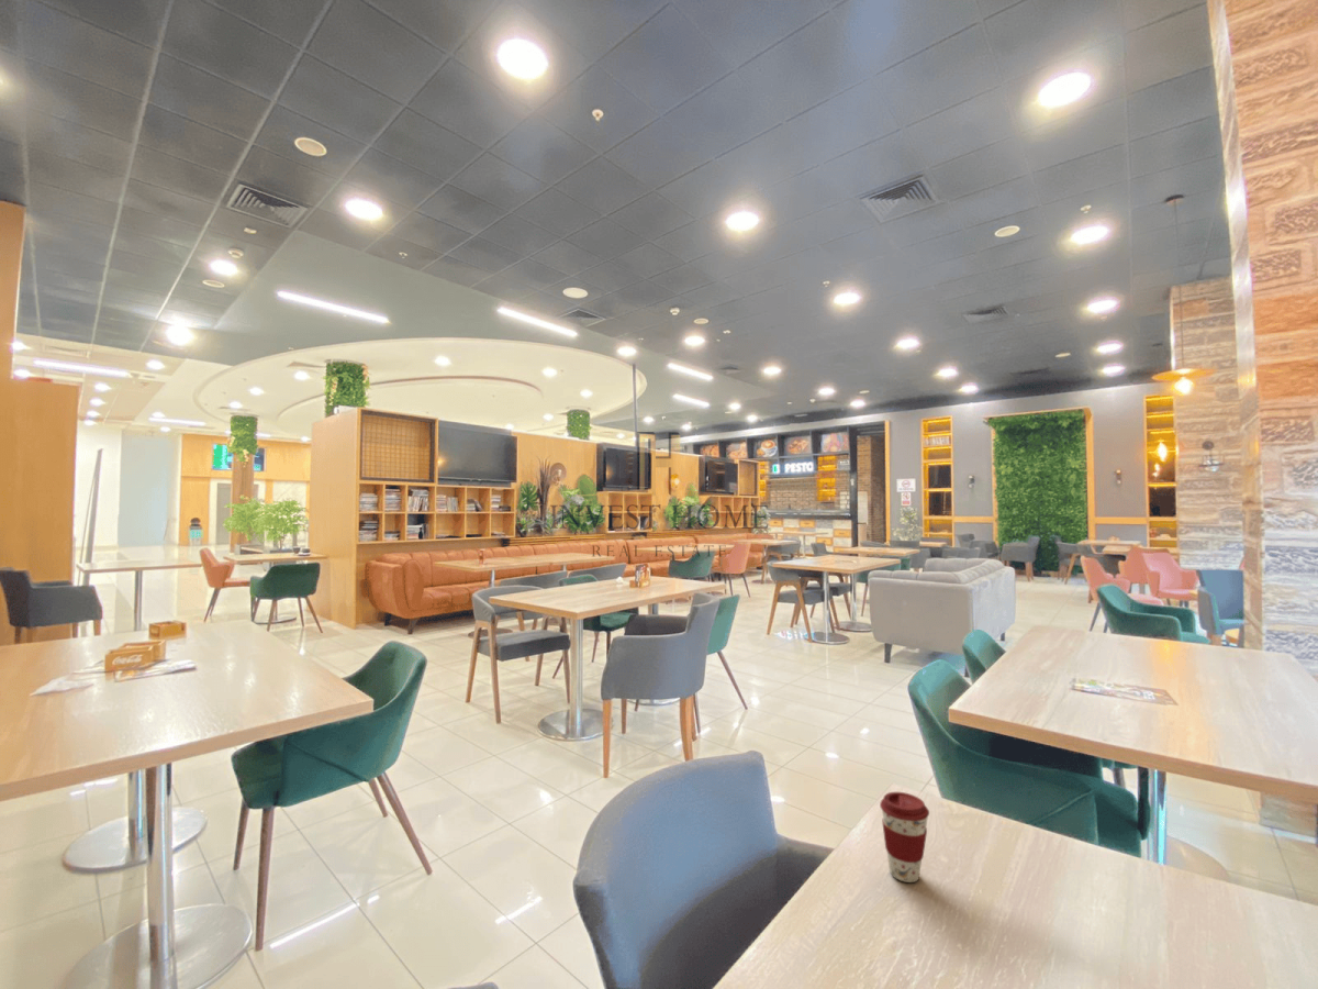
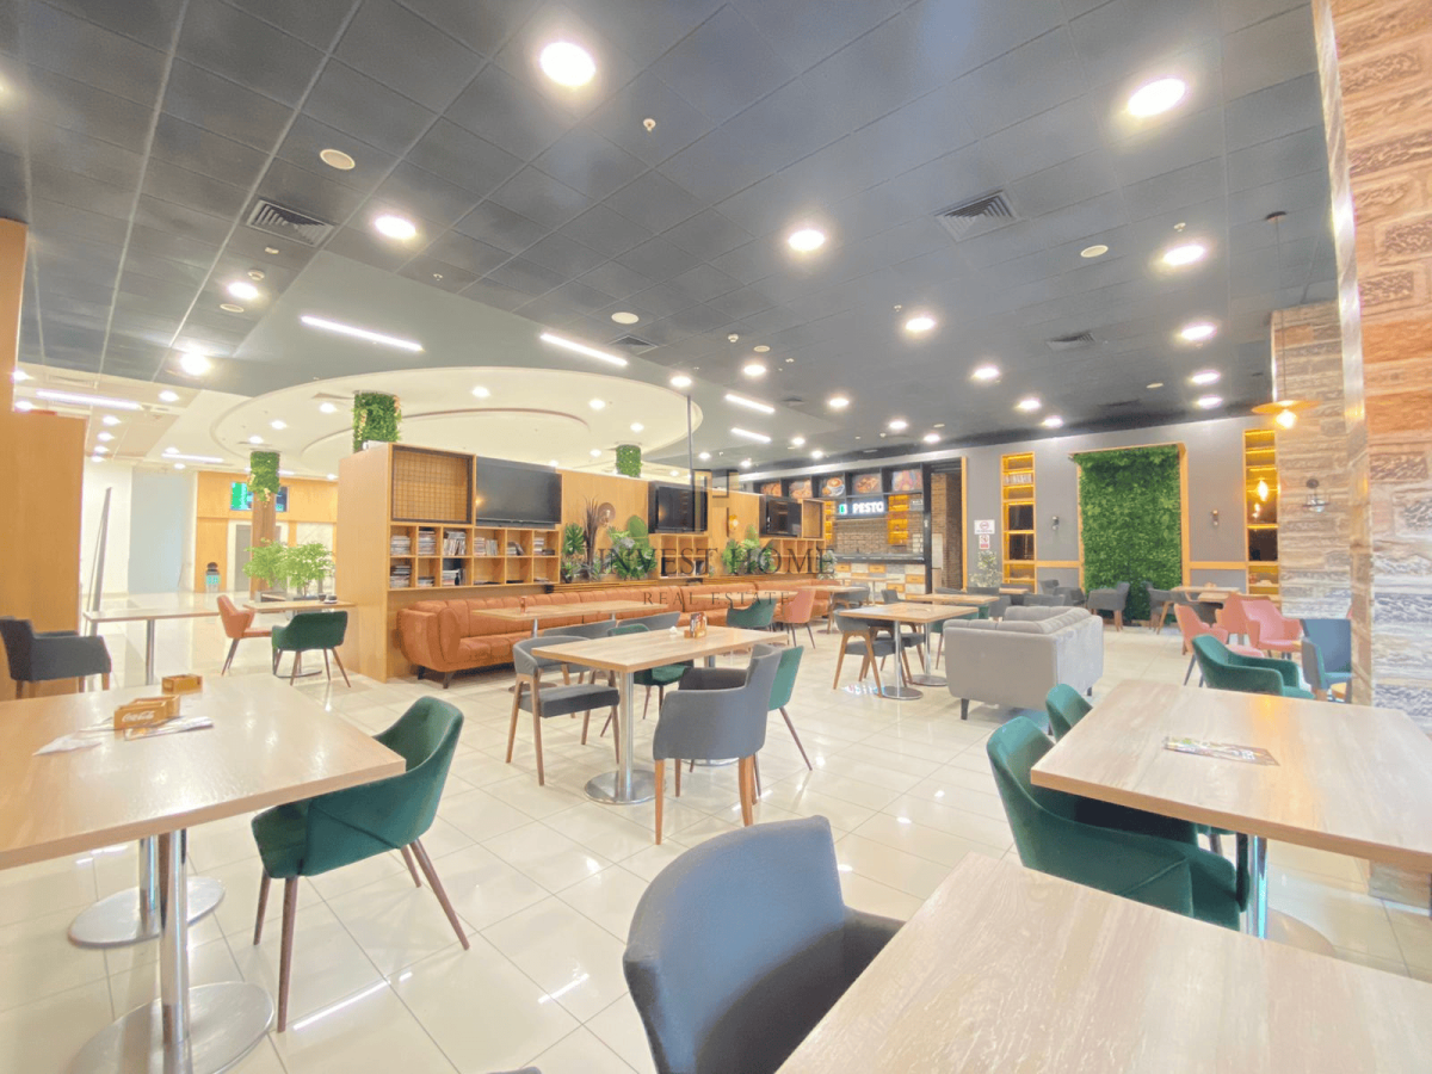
- coffee cup [879,791,930,884]
